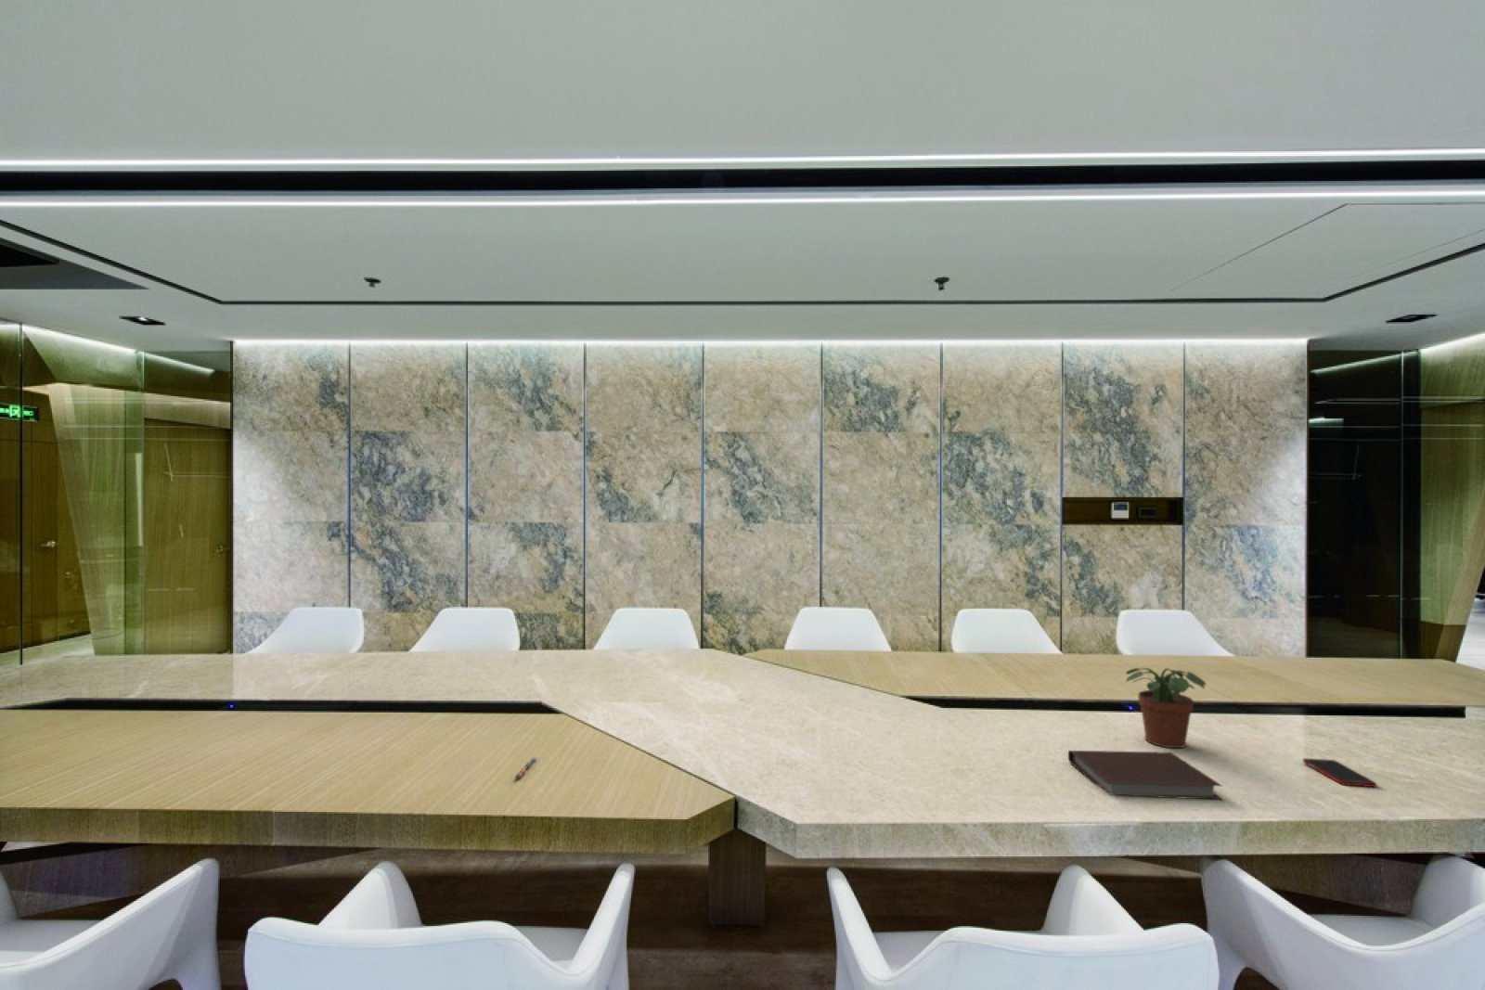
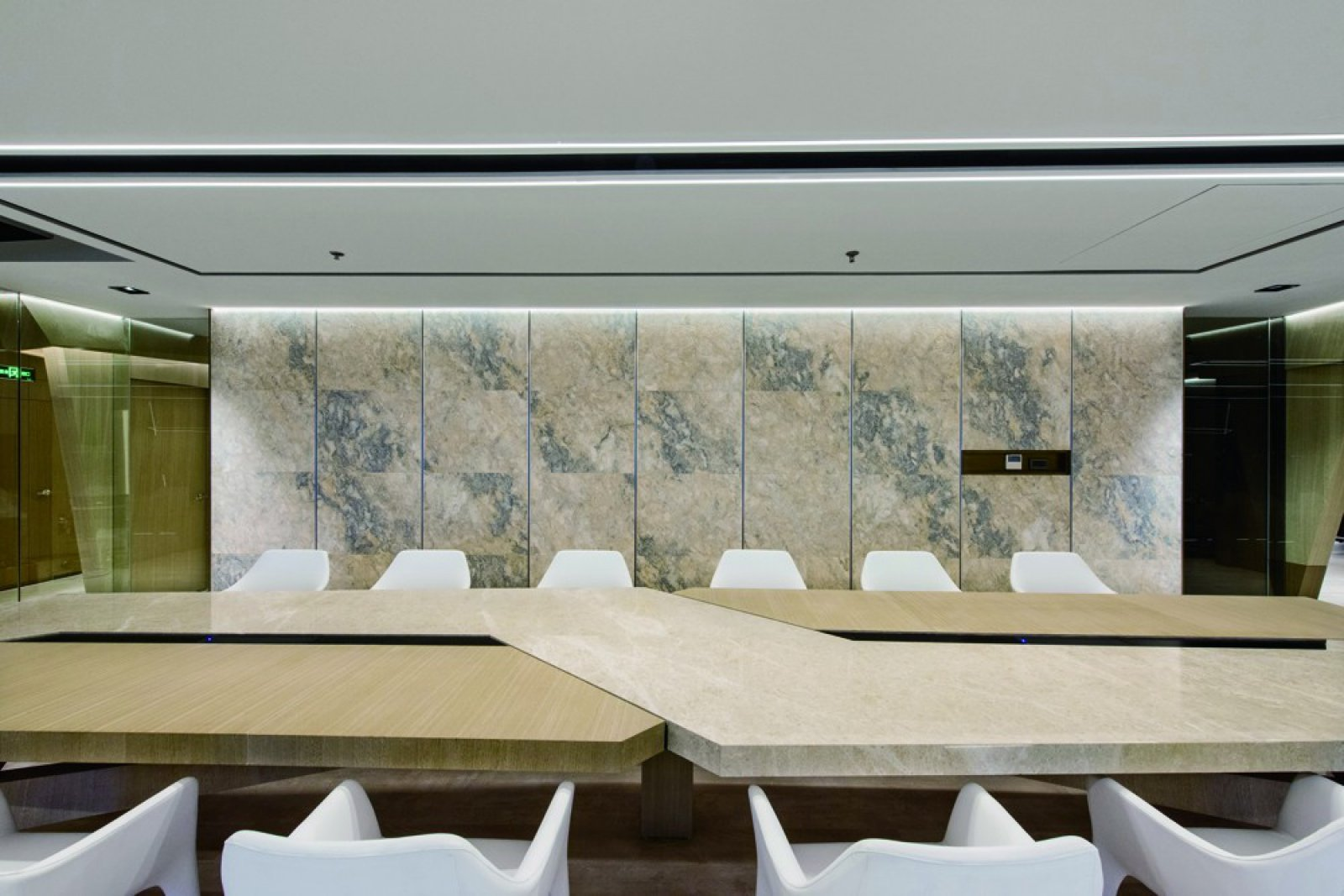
- pen [514,756,538,779]
- potted plant [1124,666,1208,749]
- cell phone [1303,757,1378,788]
- notebook [1067,750,1223,800]
